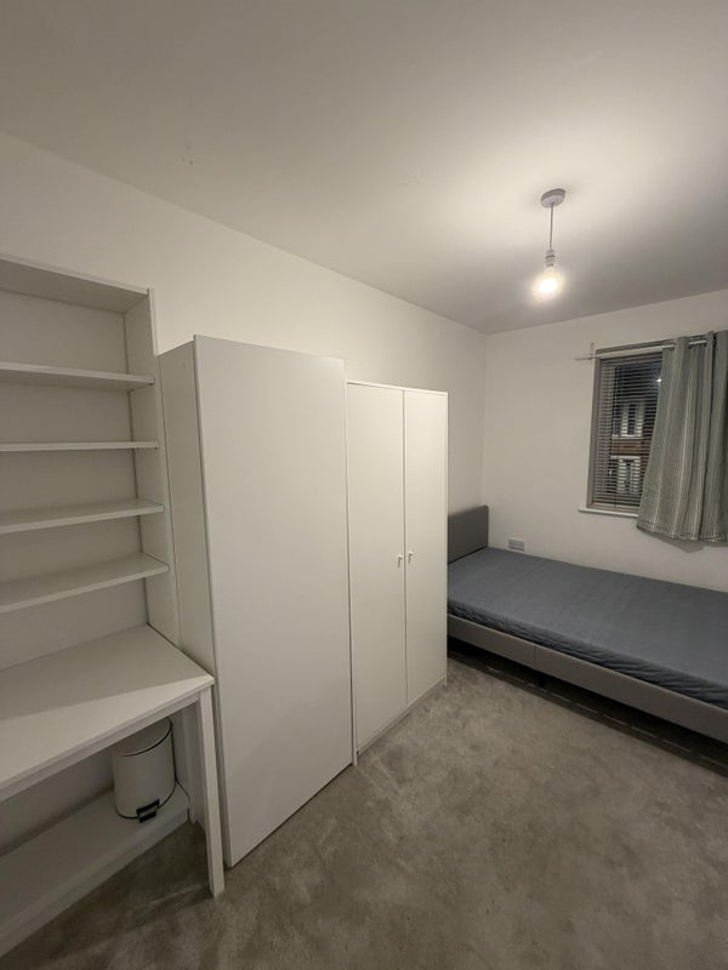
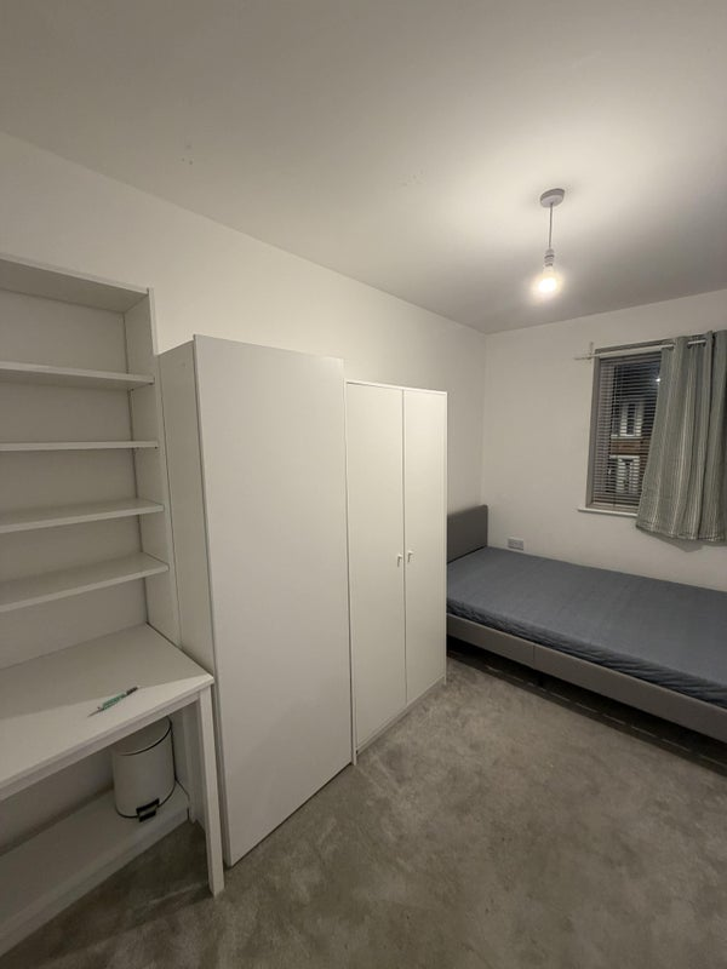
+ pen [96,684,142,710]
